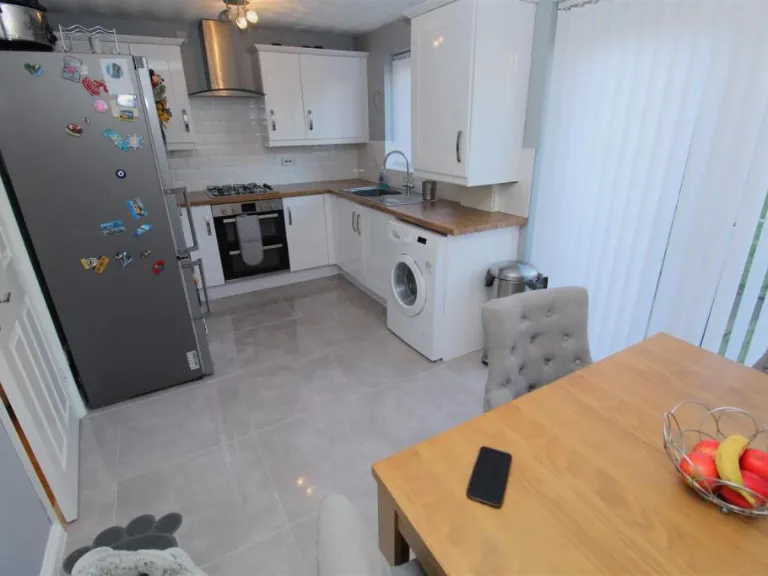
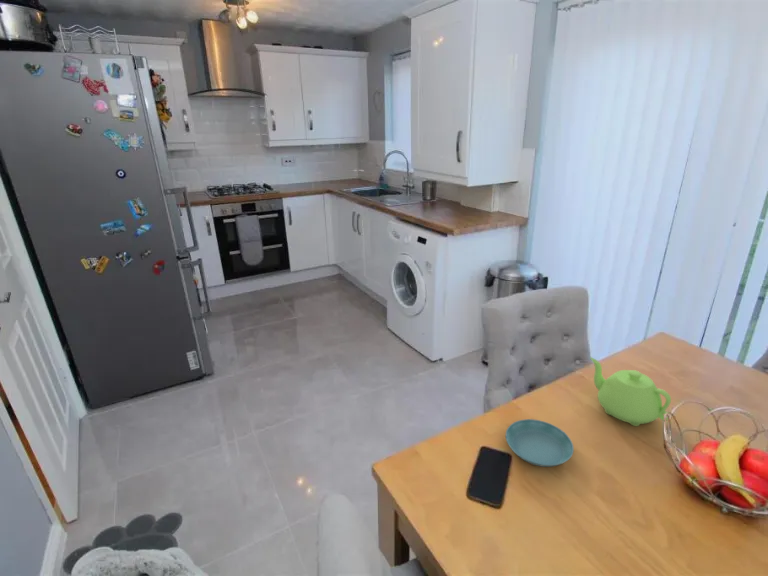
+ saucer [505,418,575,468]
+ teapot [589,356,672,427]
